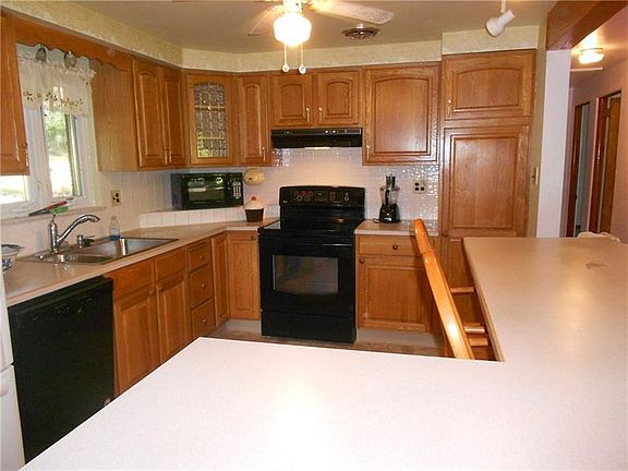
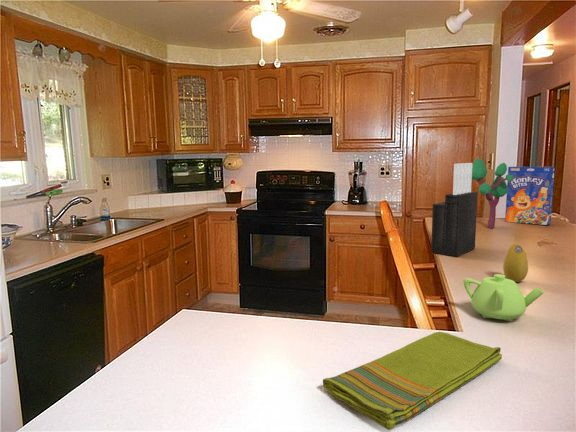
+ teapot [463,273,545,322]
+ dish towel [322,331,503,431]
+ cereal box [504,166,556,226]
+ knife block [430,162,479,257]
+ fruit [502,243,529,283]
+ plant [472,158,514,229]
